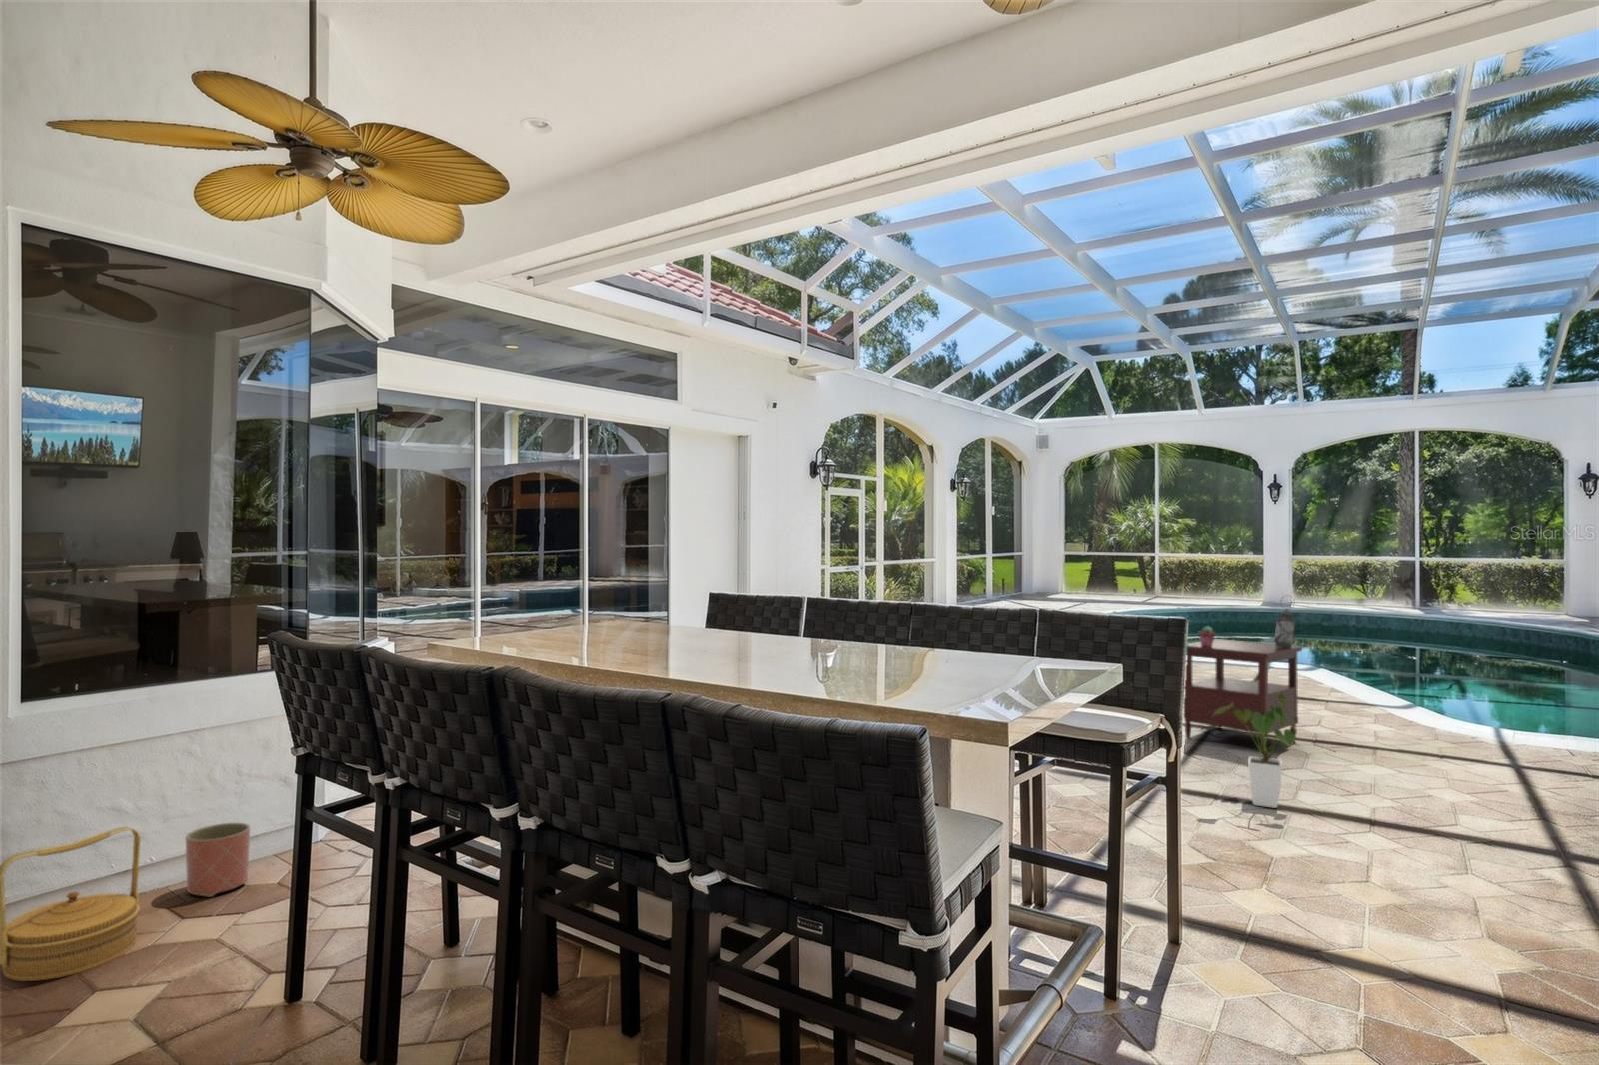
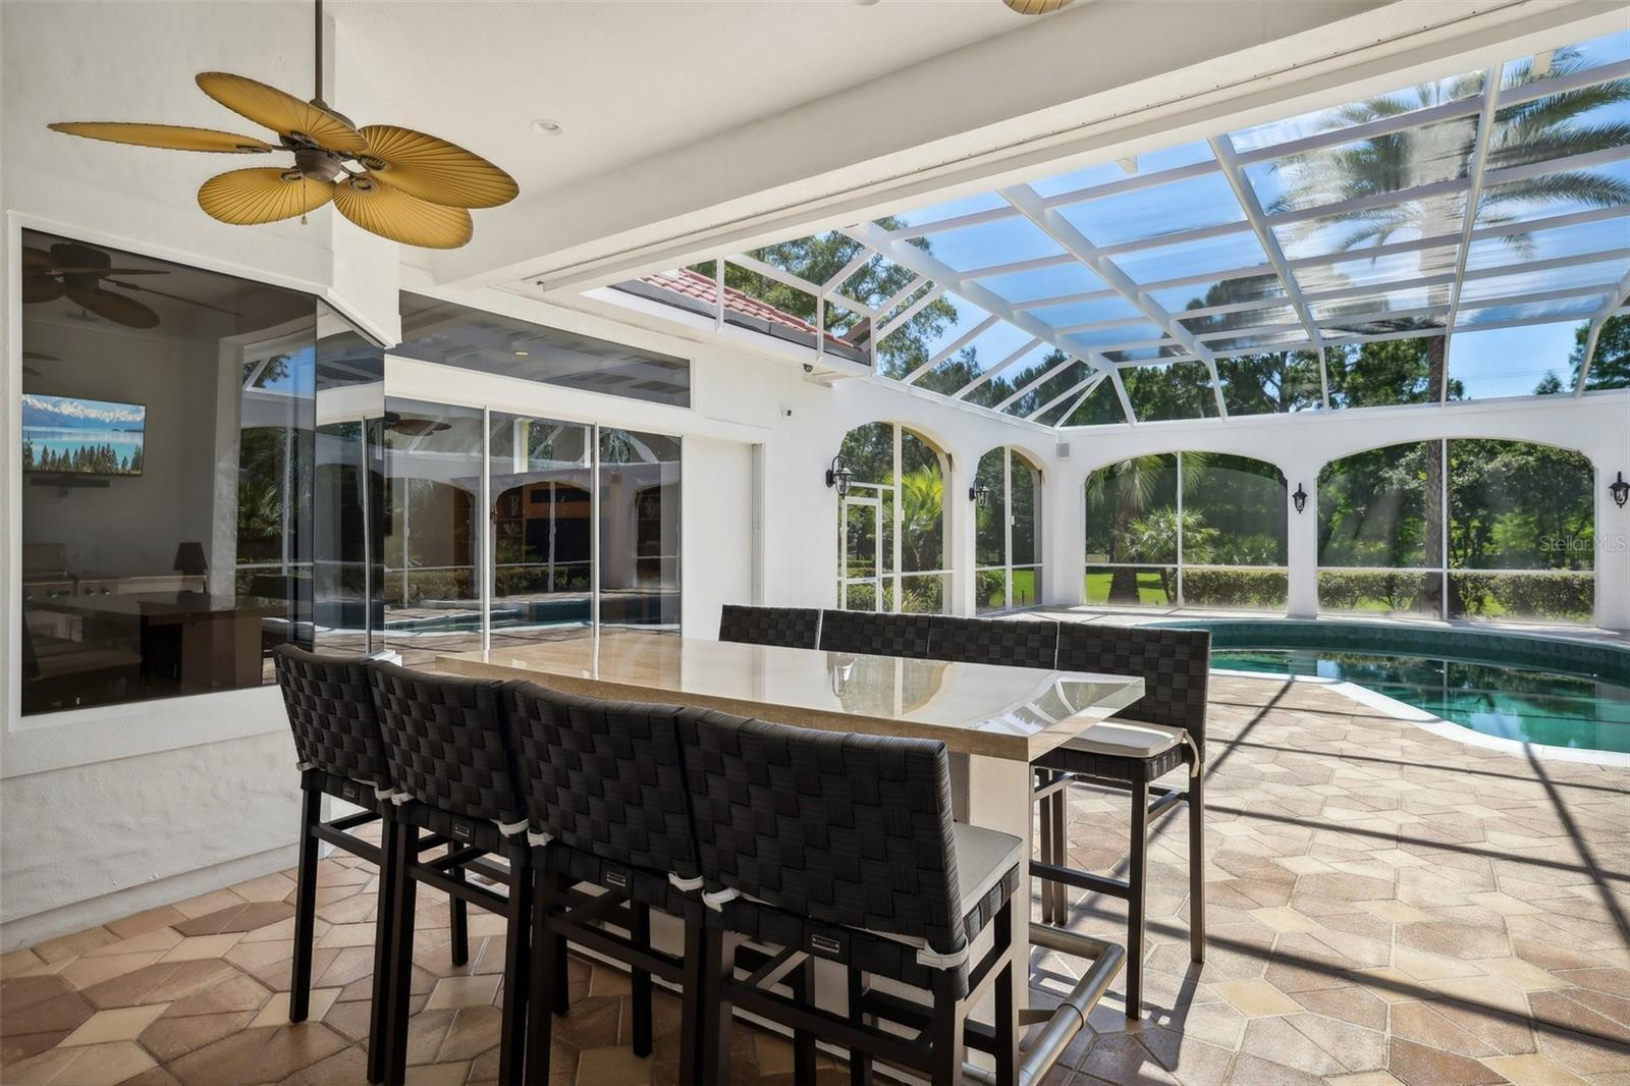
- potted succulent [1197,625,1216,648]
- side table [1183,638,1303,749]
- lantern [1273,594,1296,649]
- basket [0,825,141,982]
- planter [185,823,251,899]
- house plant [1214,692,1298,809]
